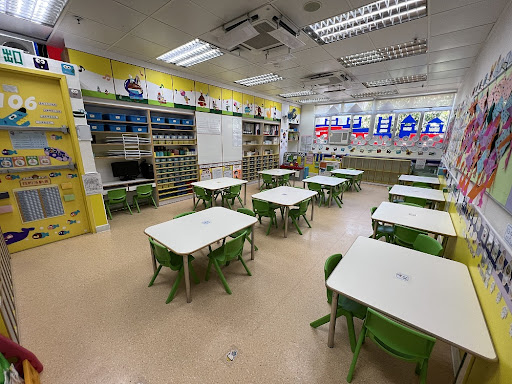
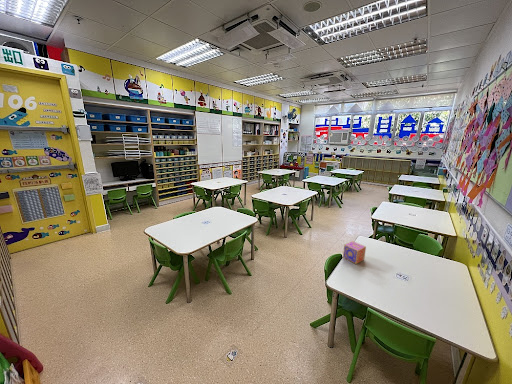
+ alphabet block [342,240,367,265]
